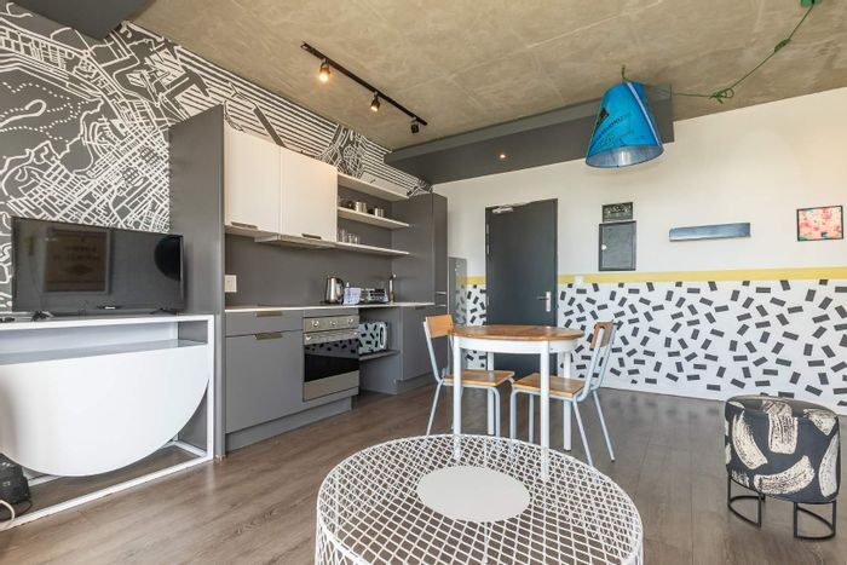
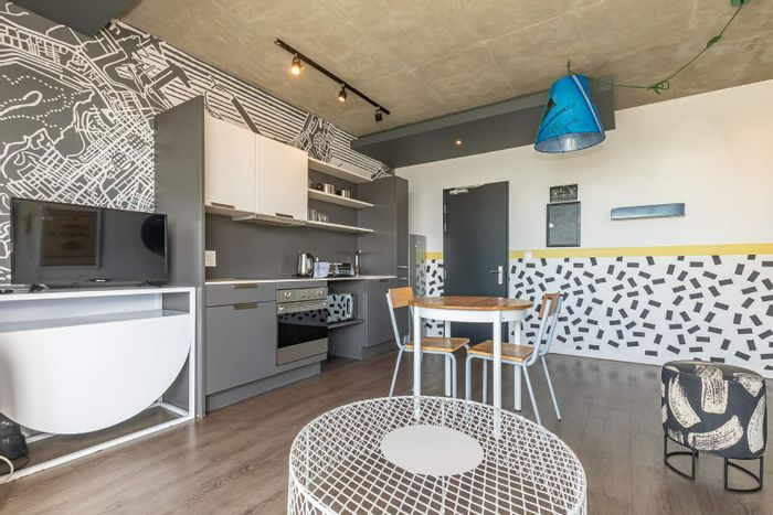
- wall art [795,204,845,243]
